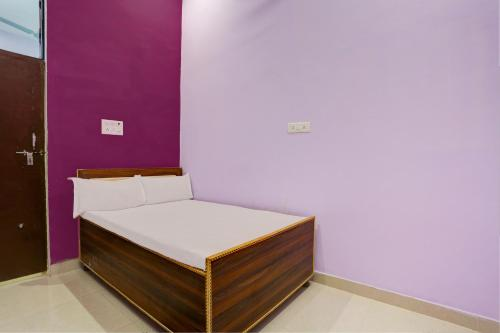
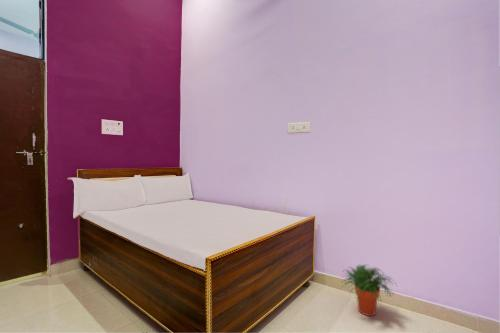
+ potted plant [341,264,398,317]
